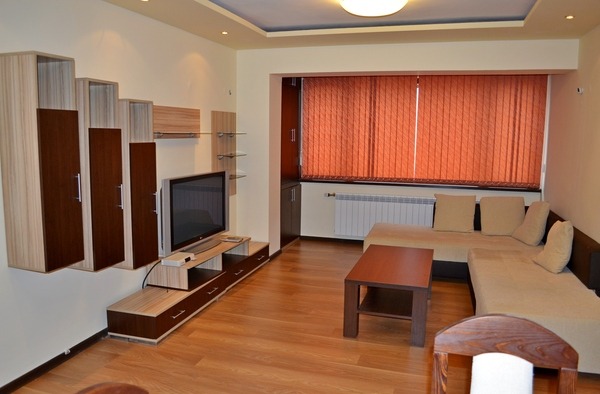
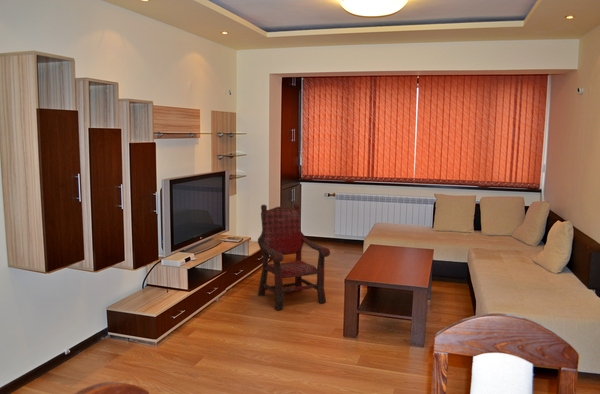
+ armchair [257,202,331,311]
